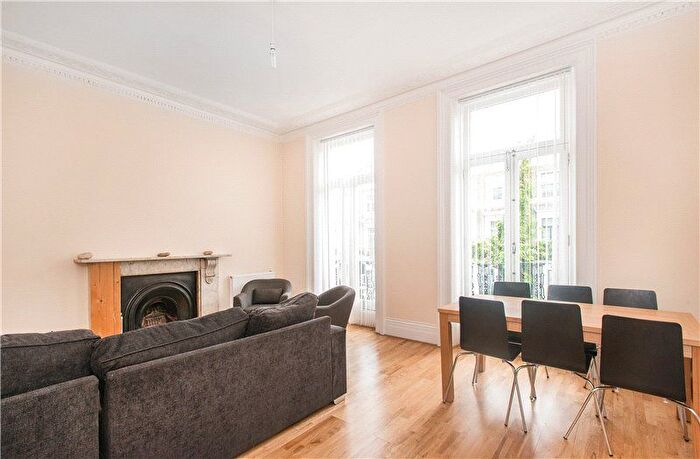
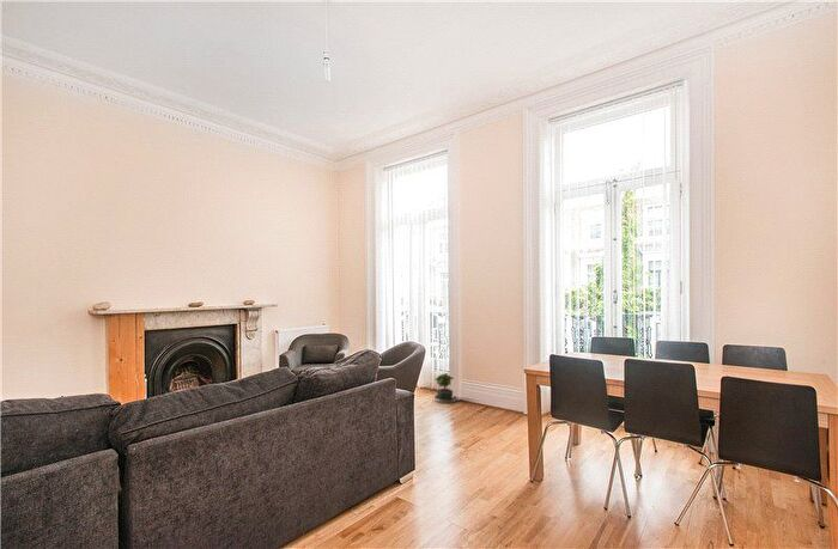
+ potted plant [433,372,459,405]
